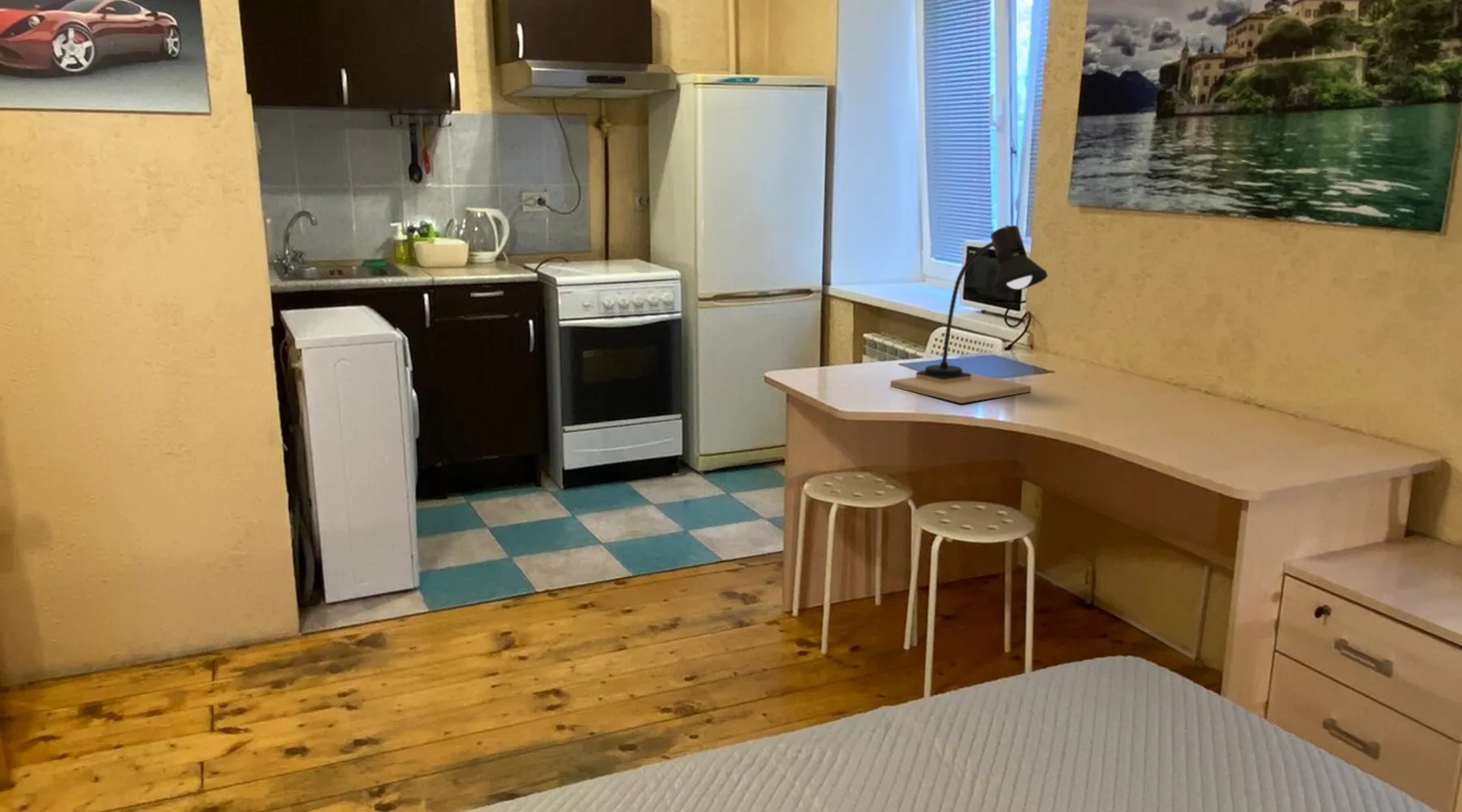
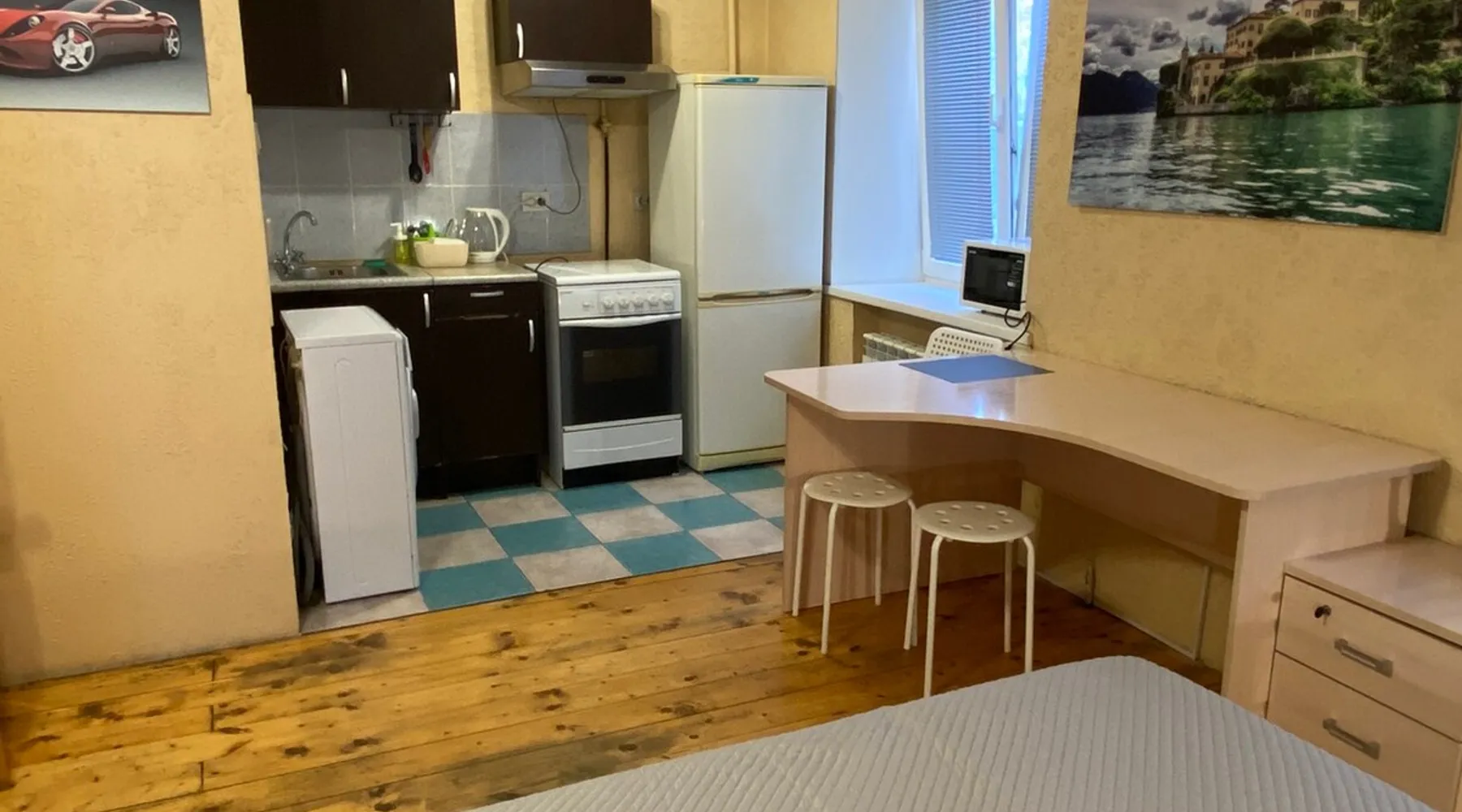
- desk lamp [889,224,1049,404]
